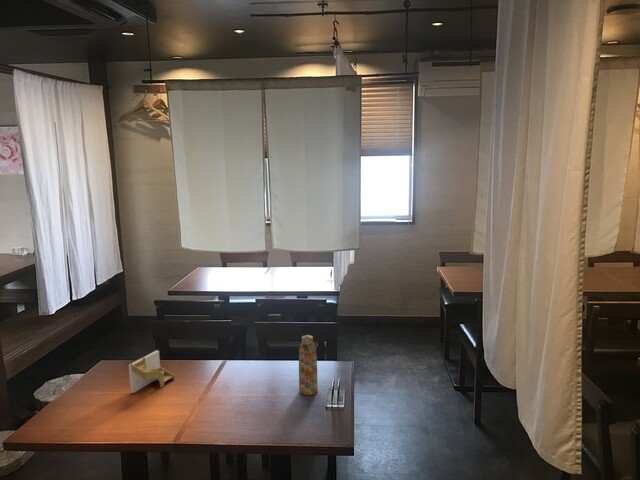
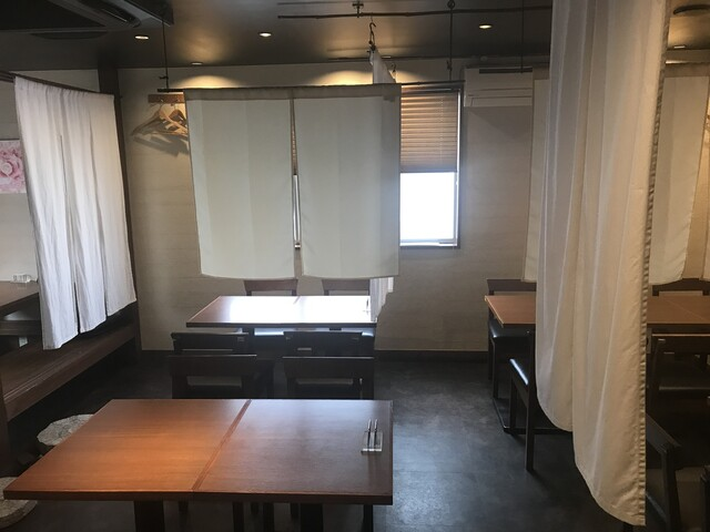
- napkin holder [128,349,176,394]
- water bottle [298,334,319,396]
